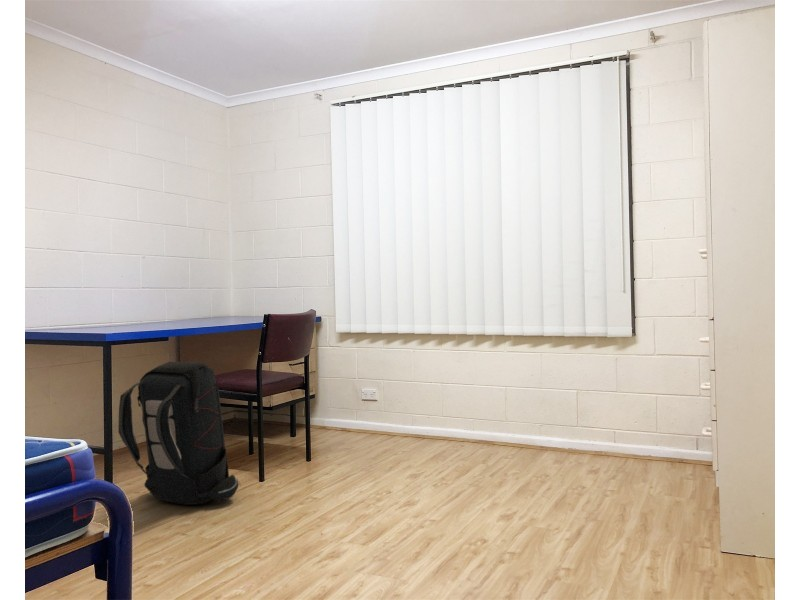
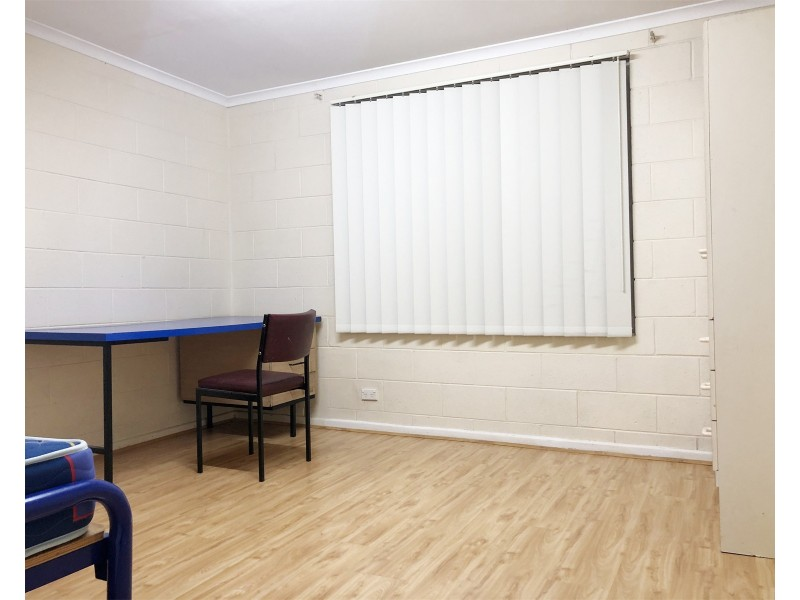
- backpack [118,361,241,506]
